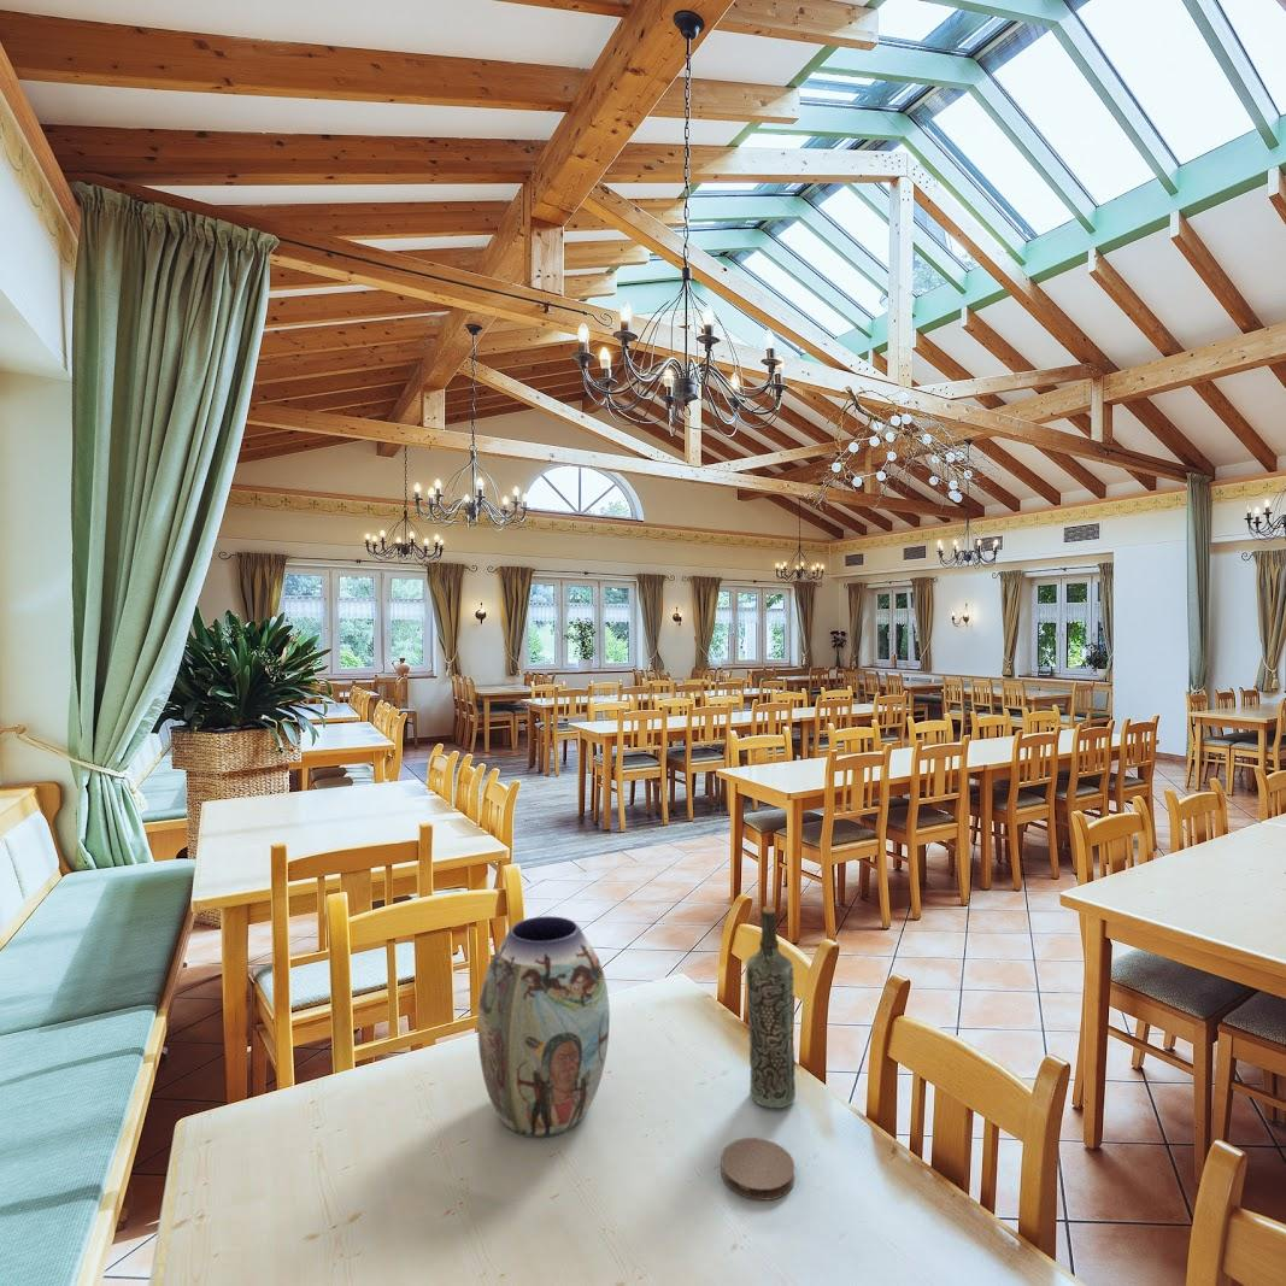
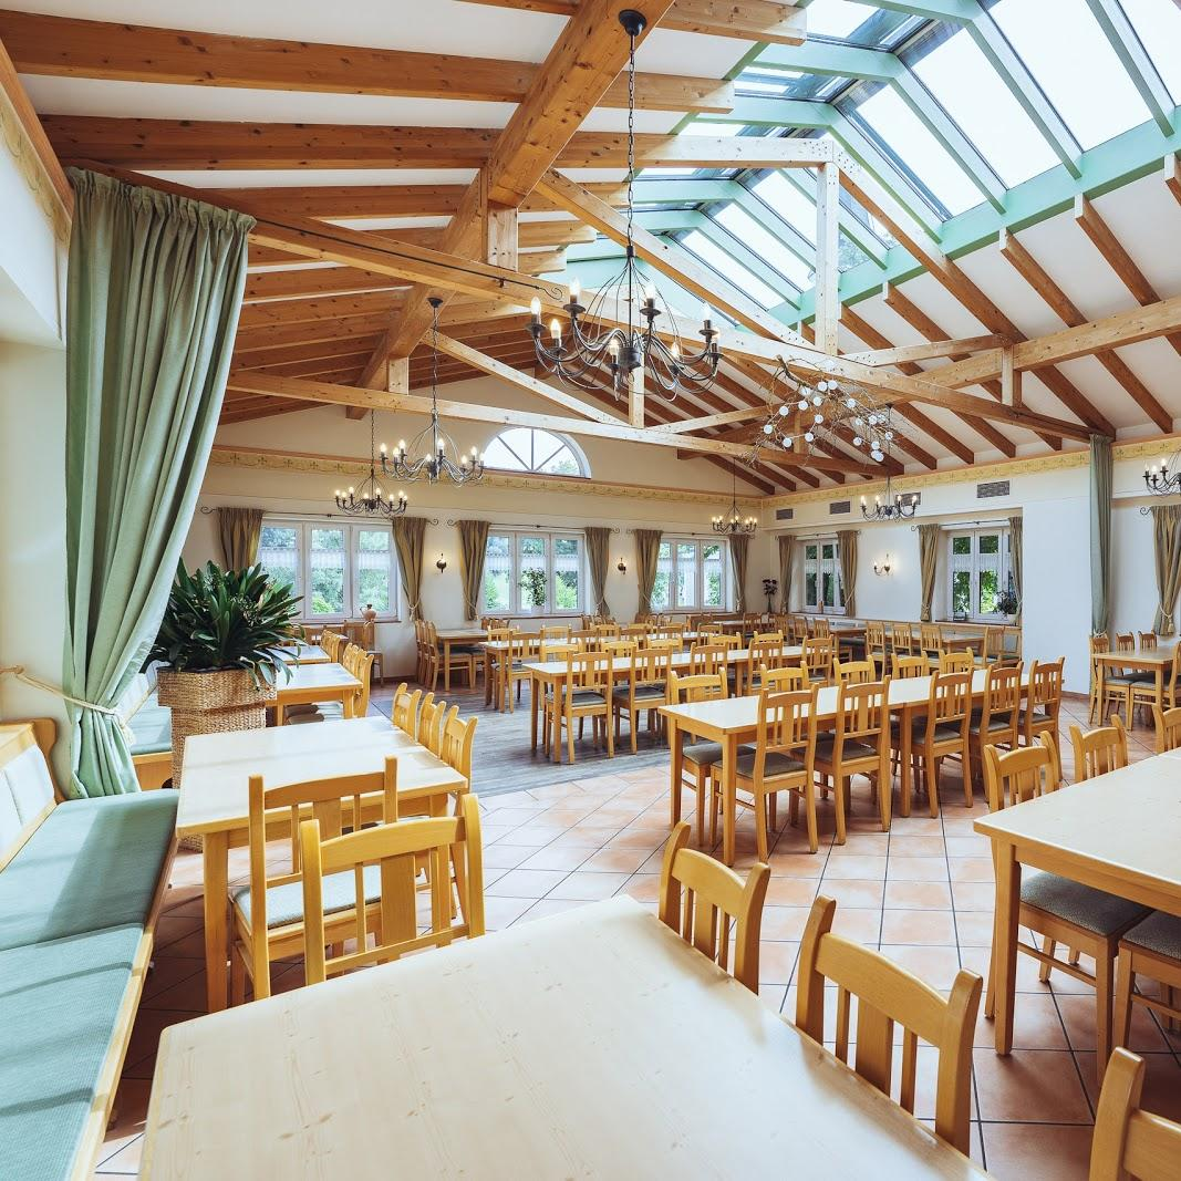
- bottle [745,905,797,1109]
- coaster [720,1137,797,1202]
- vase [476,915,611,1139]
